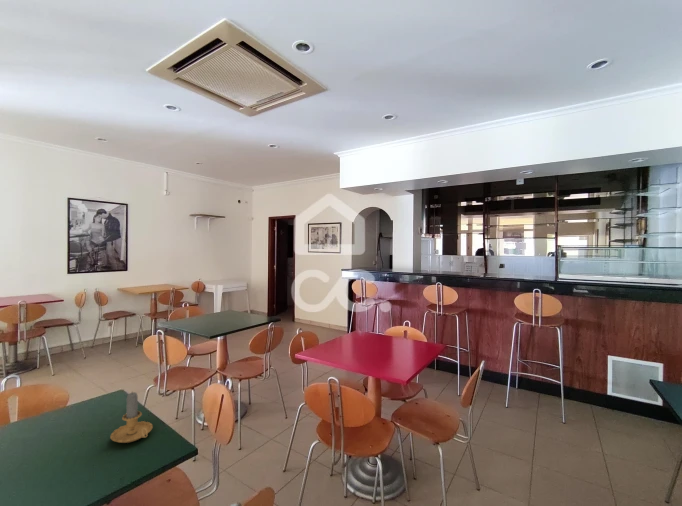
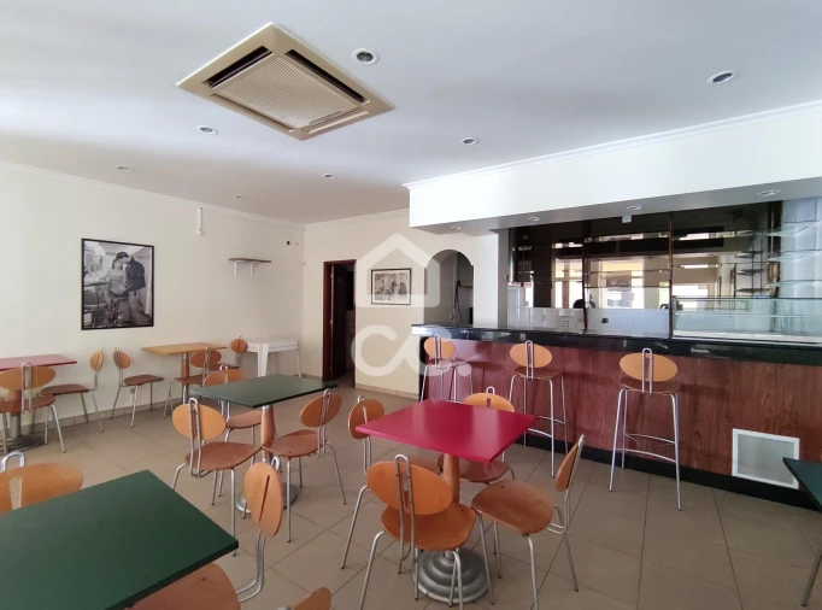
- candle [109,391,154,444]
